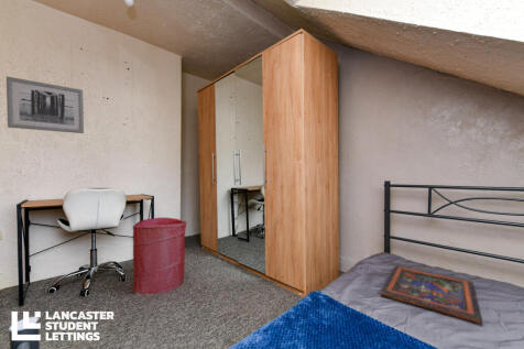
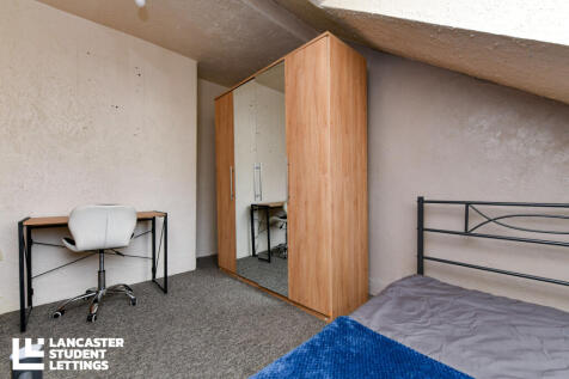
- wall art [6,76,85,134]
- painted panel [380,264,483,325]
- laundry hamper [132,217,188,297]
